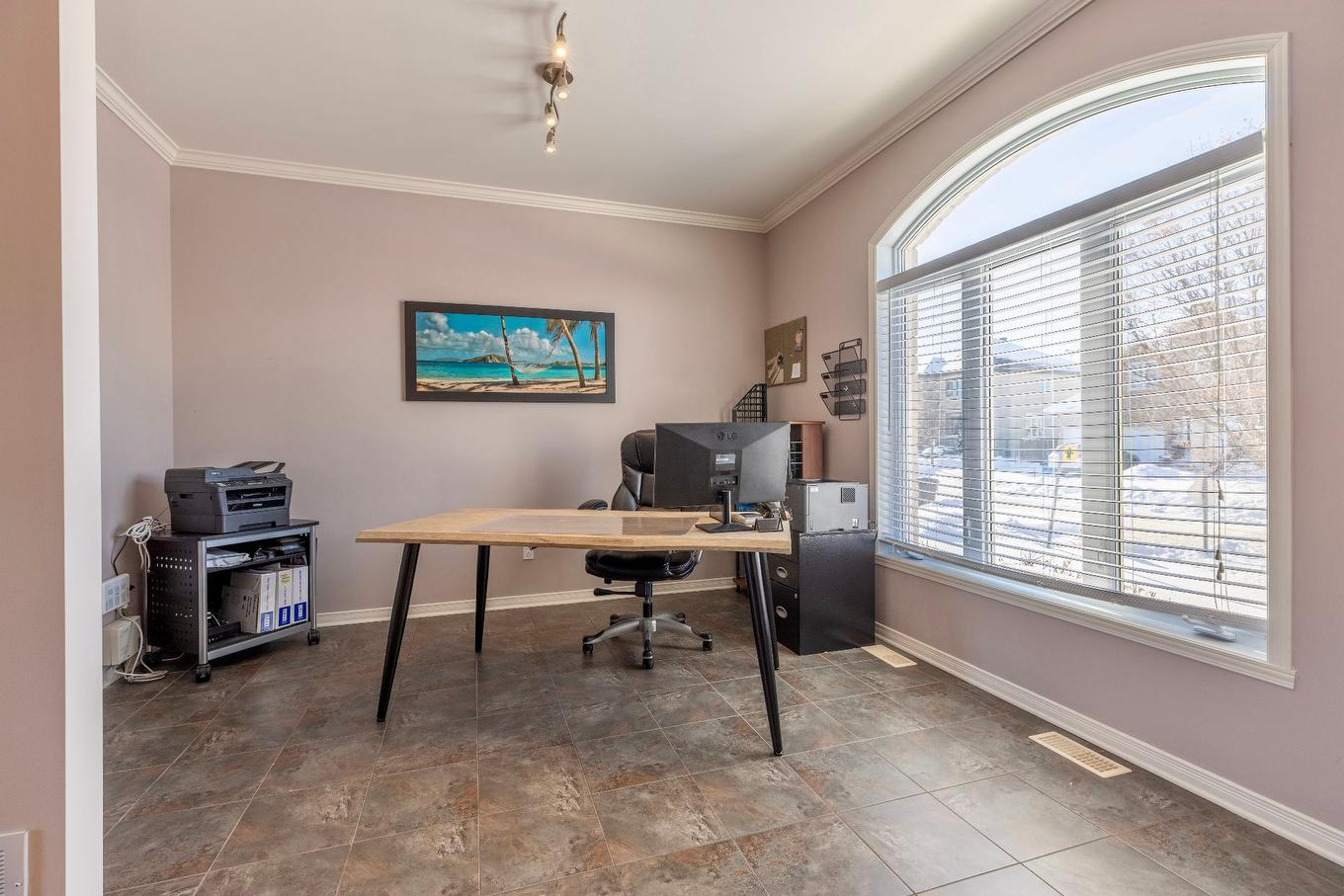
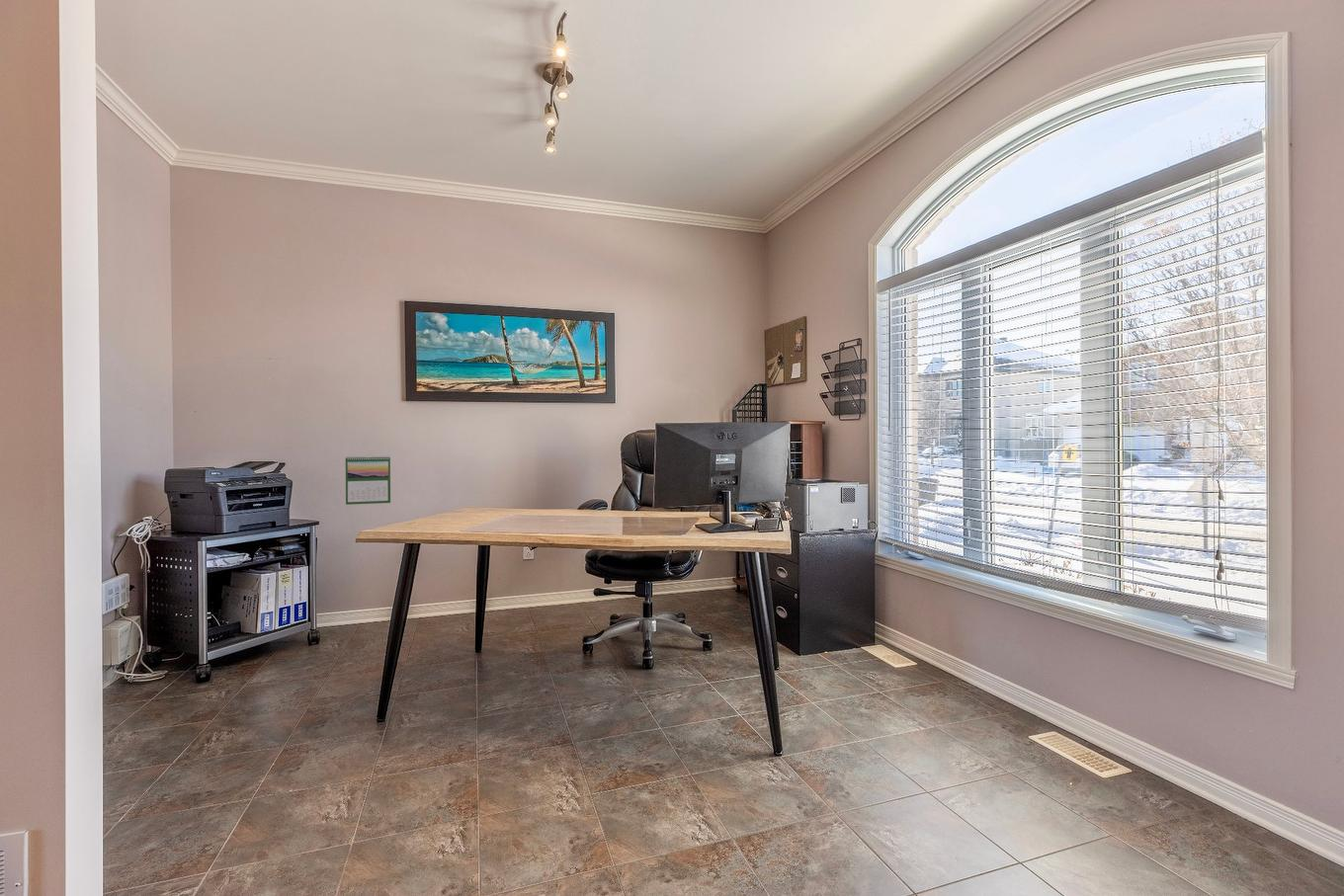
+ calendar [345,454,391,506]
